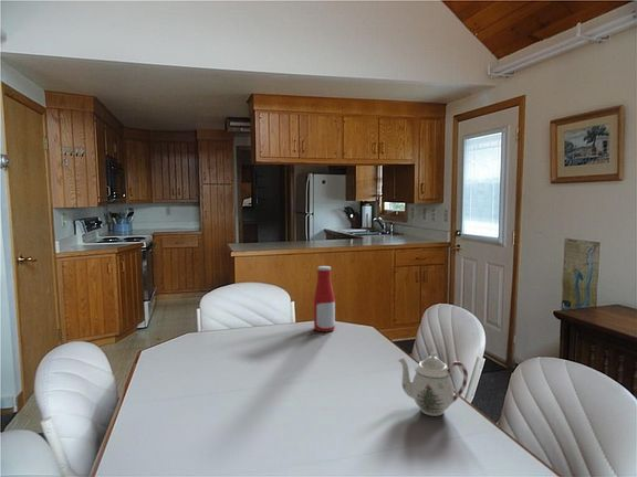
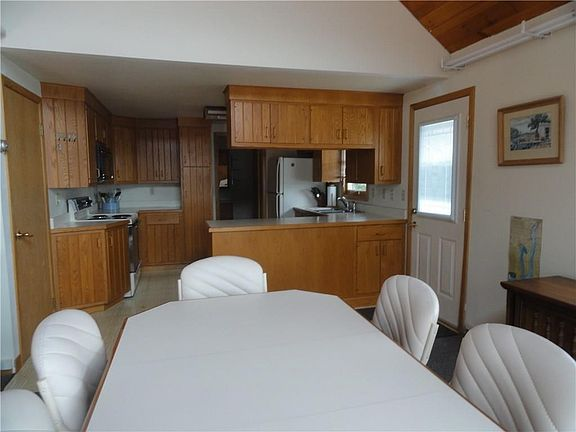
- bottle [313,265,336,332]
- teapot [397,351,469,417]
